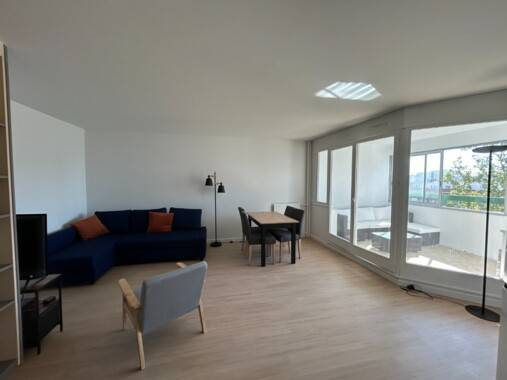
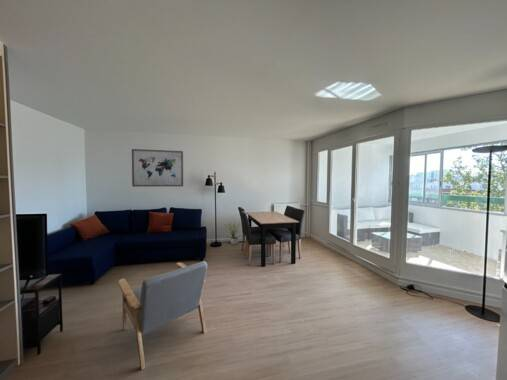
+ potted plant [223,222,241,245]
+ wall art [131,148,184,188]
